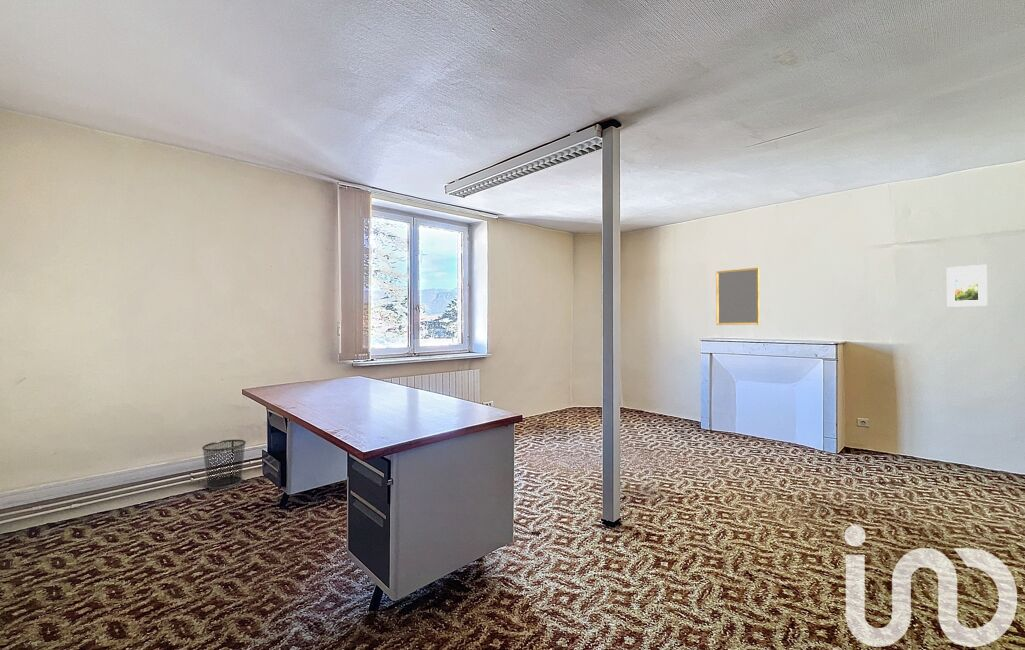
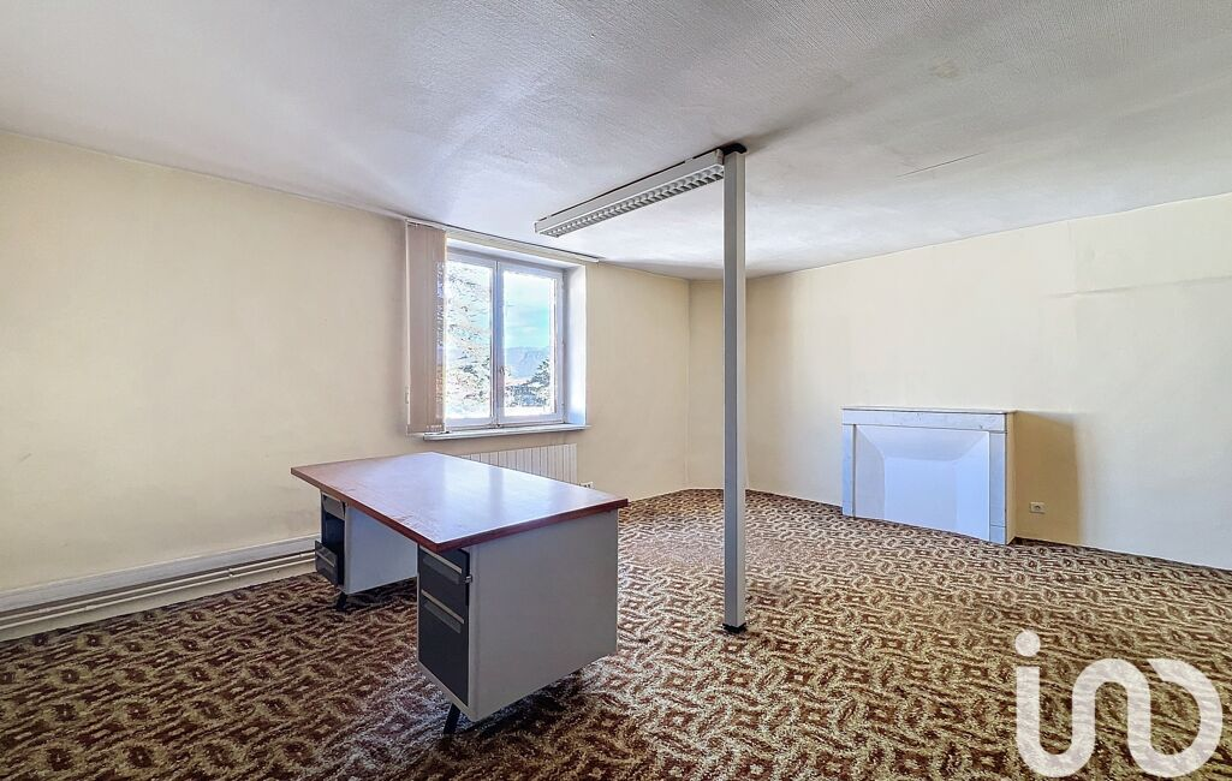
- waste bin [201,439,247,490]
- home mirror [715,266,761,326]
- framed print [946,264,988,308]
